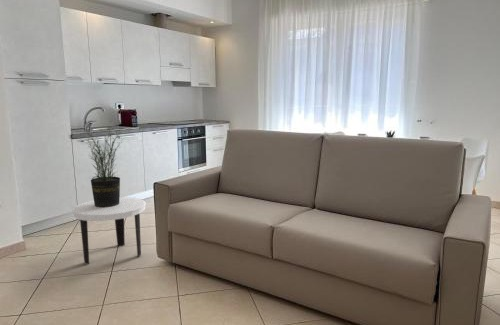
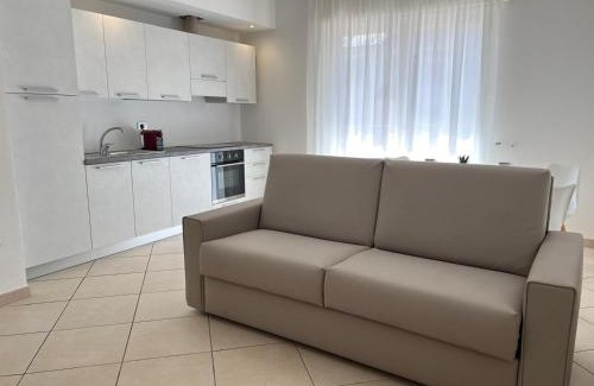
- side table [71,196,147,265]
- potted plant [81,127,125,208]
